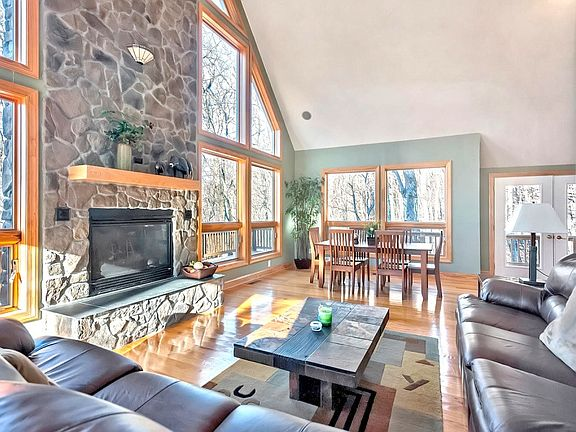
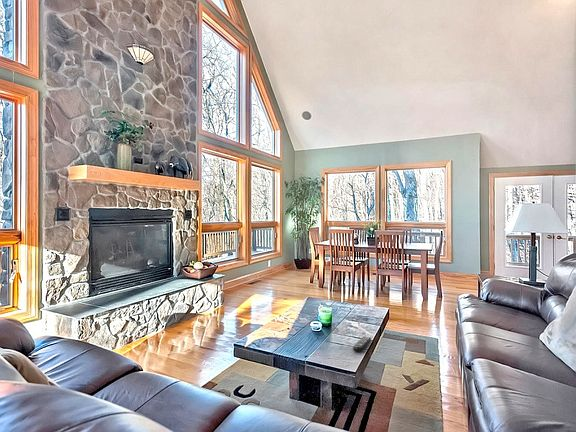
+ remote control [352,335,372,353]
